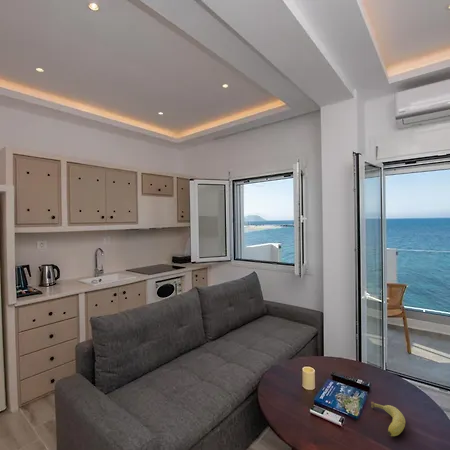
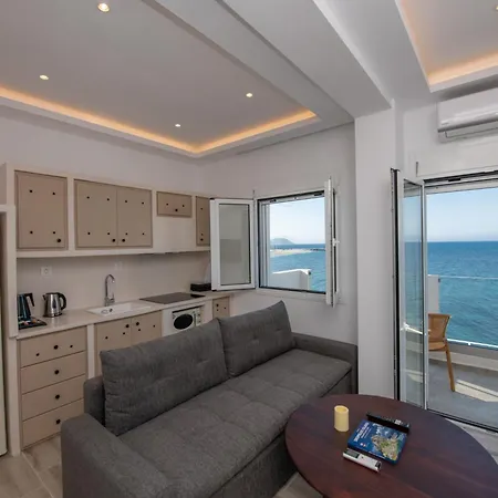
- fruit [370,401,406,437]
